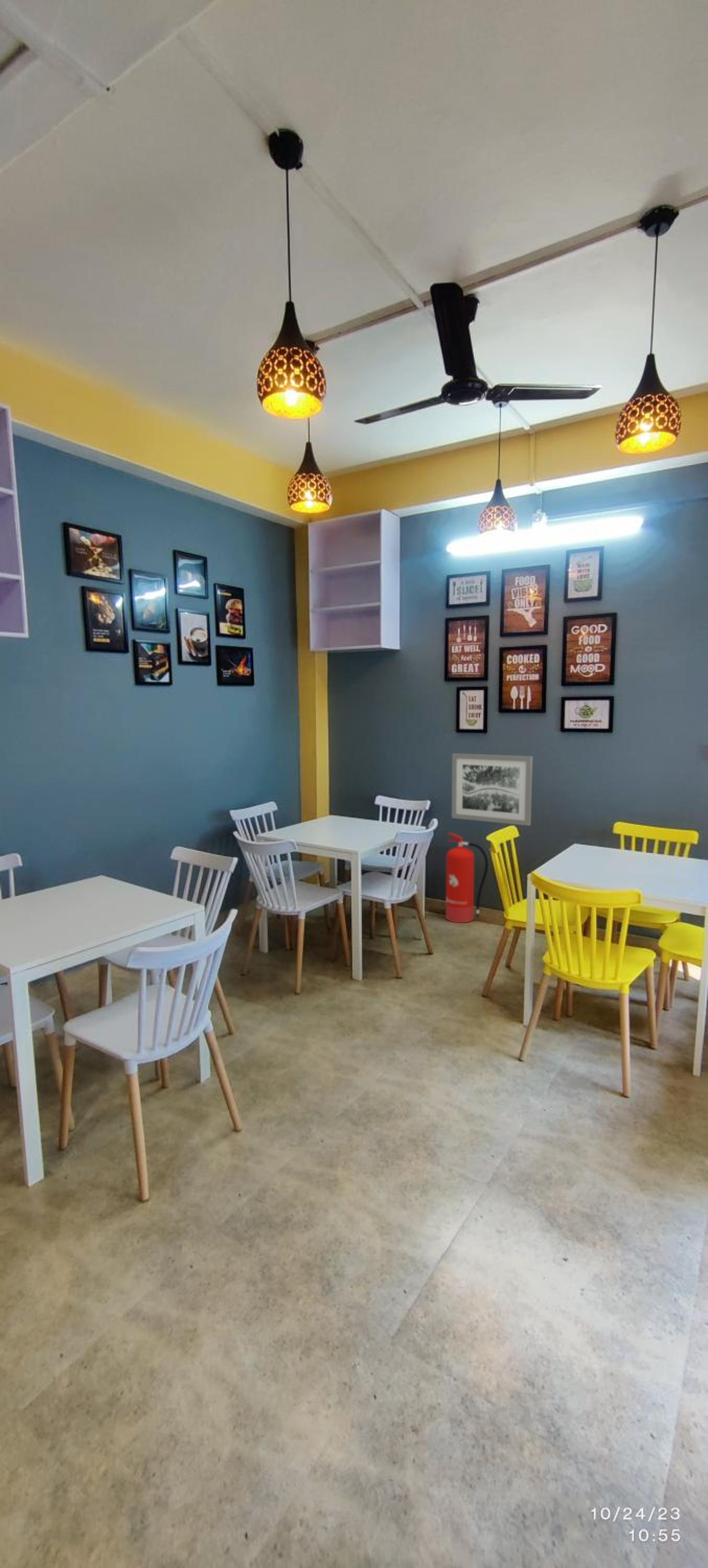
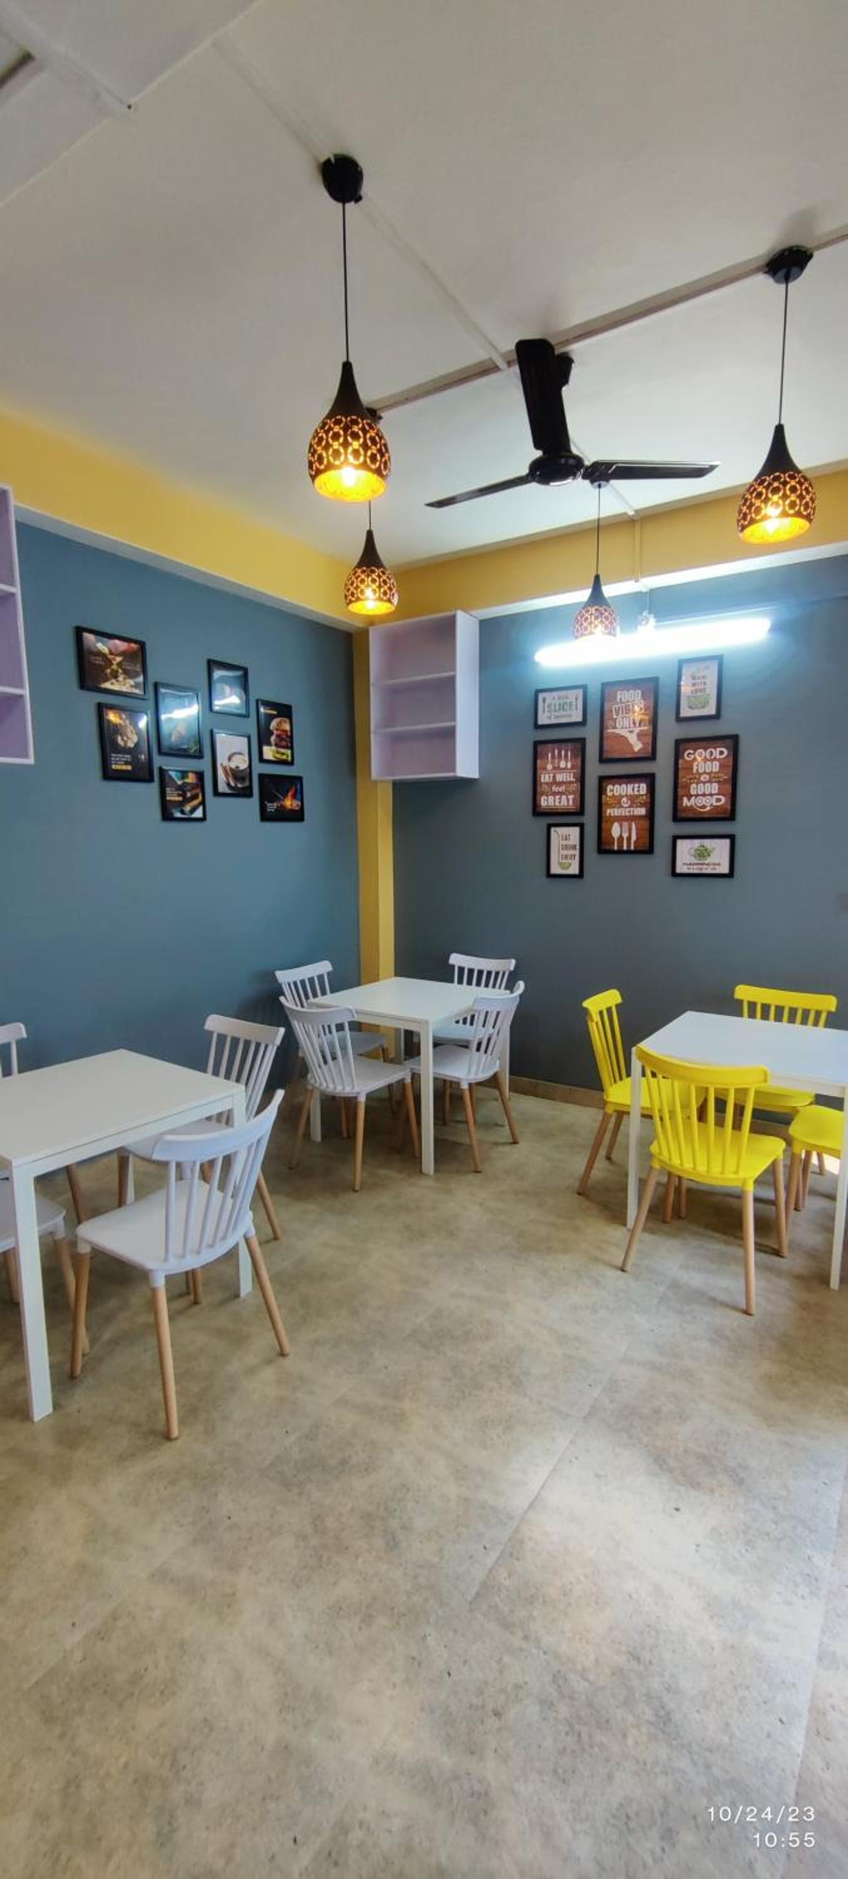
- wall art [451,753,533,826]
- fire extinguisher [445,833,489,924]
